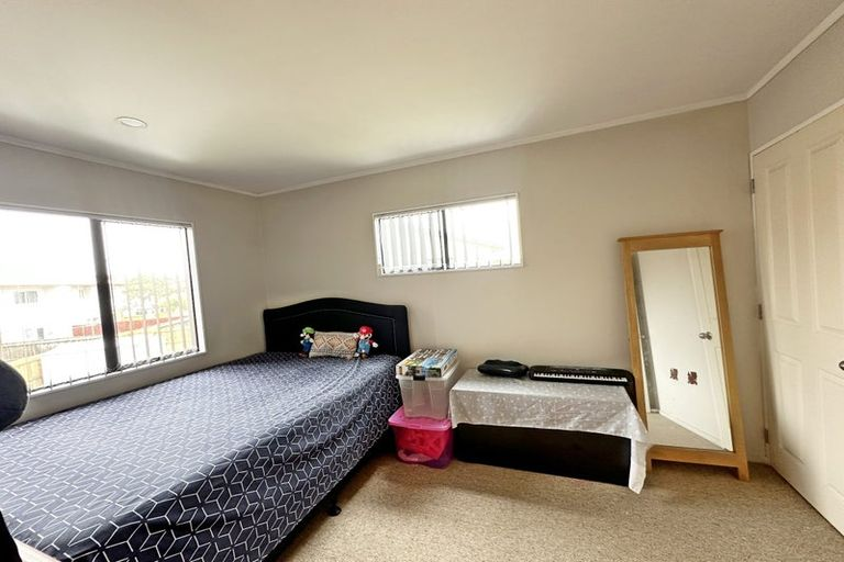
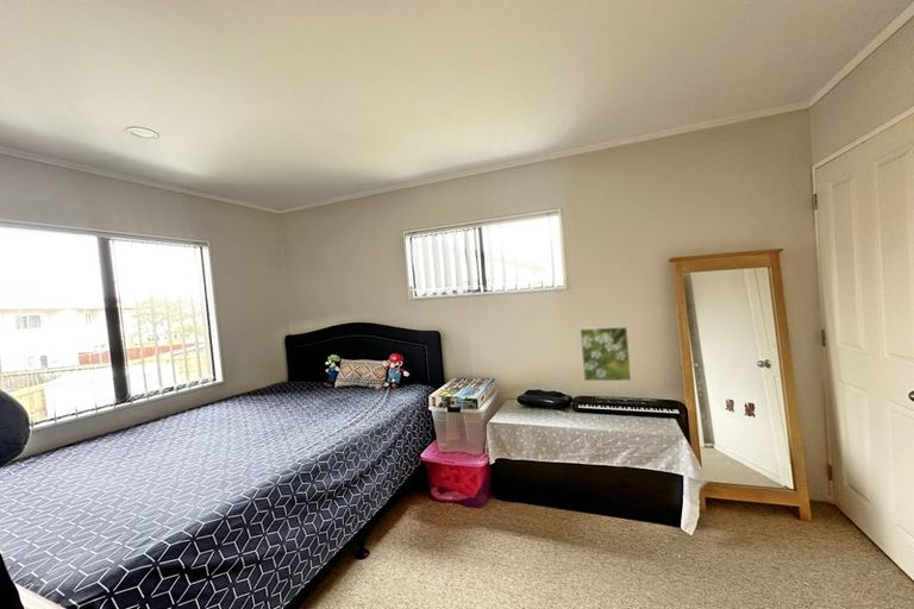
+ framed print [578,325,633,382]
